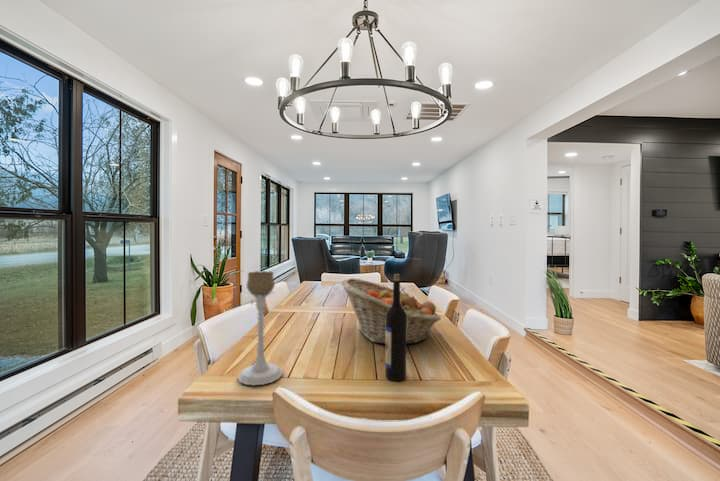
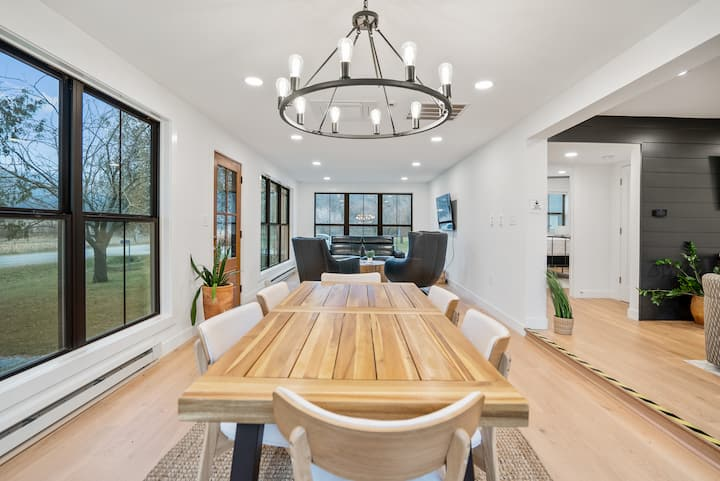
- fruit basket [340,277,442,345]
- wine bottle [384,273,407,382]
- candle holder [237,270,283,386]
